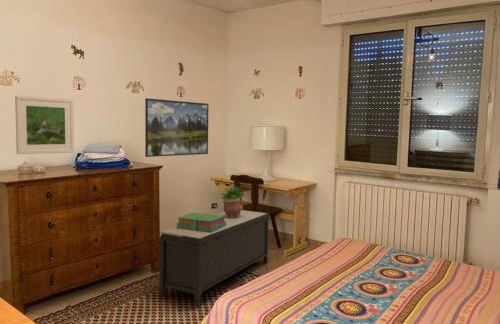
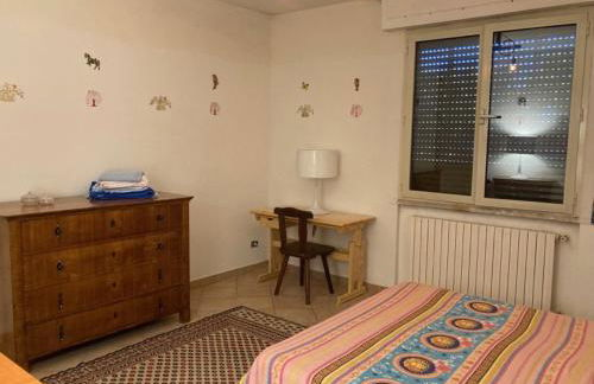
- stack of books [175,211,226,233]
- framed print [14,95,75,155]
- bench [157,209,271,307]
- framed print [144,97,209,158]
- potted plant [219,184,247,218]
